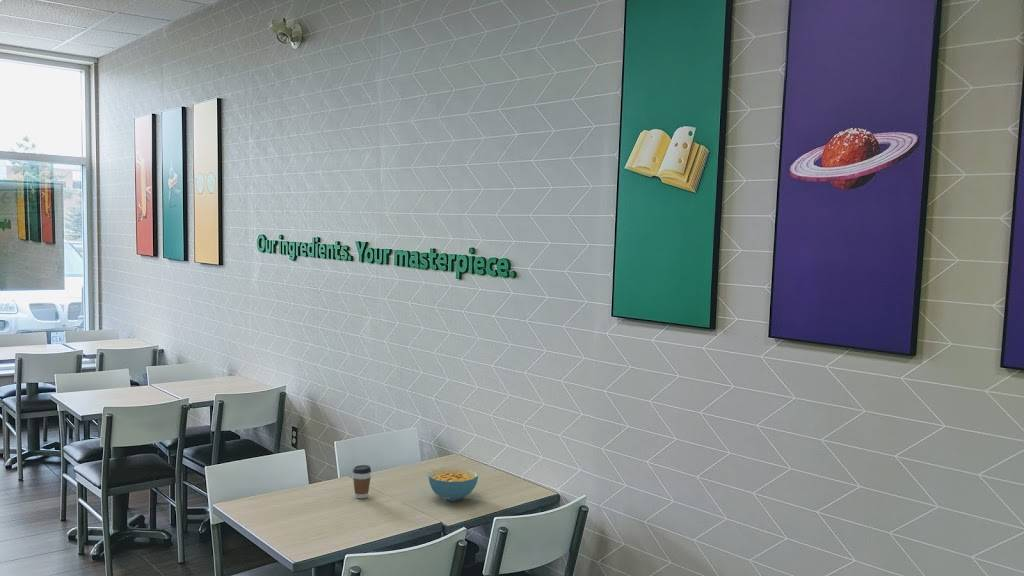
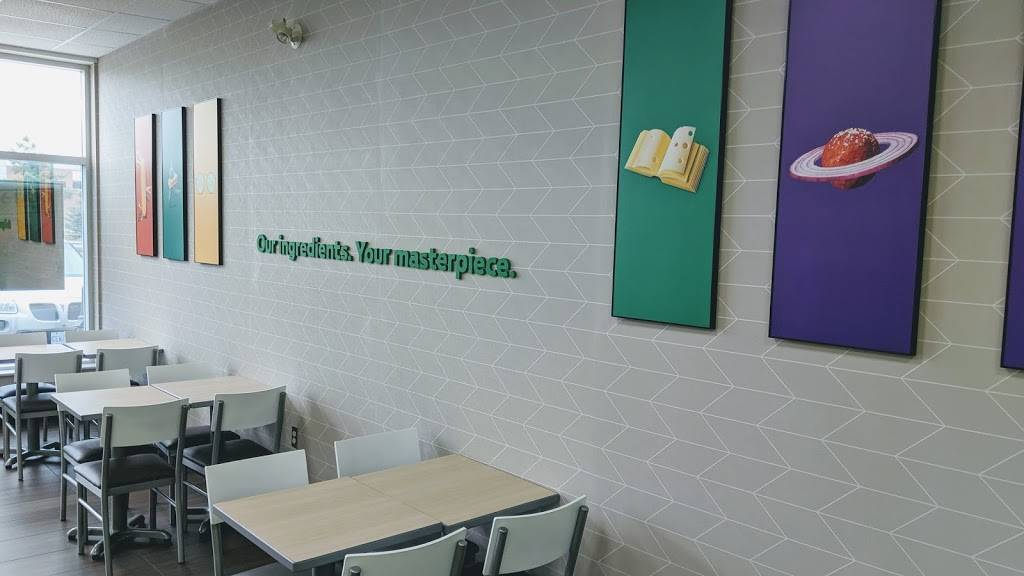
- cereal bowl [427,466,479,502]
- coffee cup [352,464,372,499]
